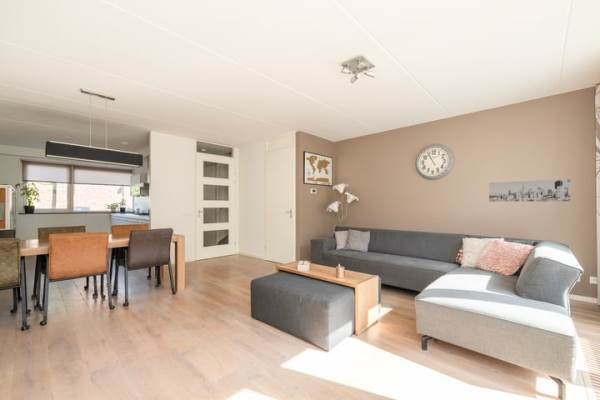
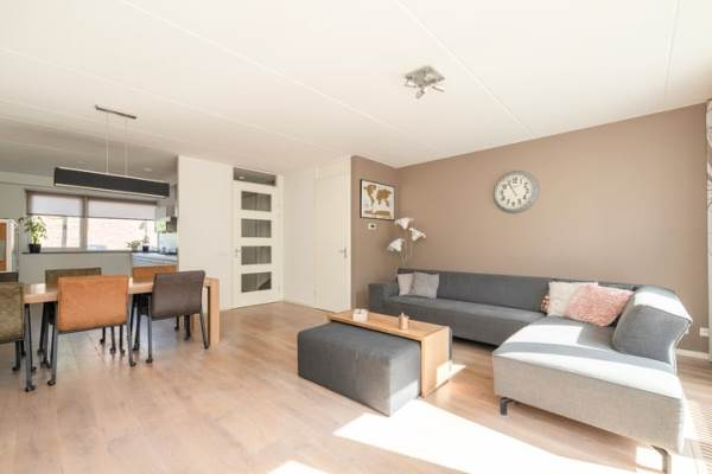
- wall art [488,178,571,203]
